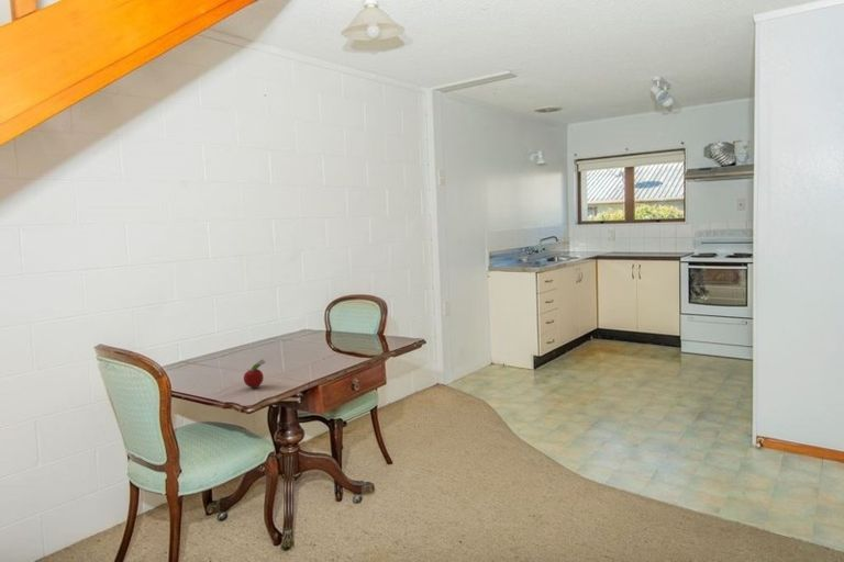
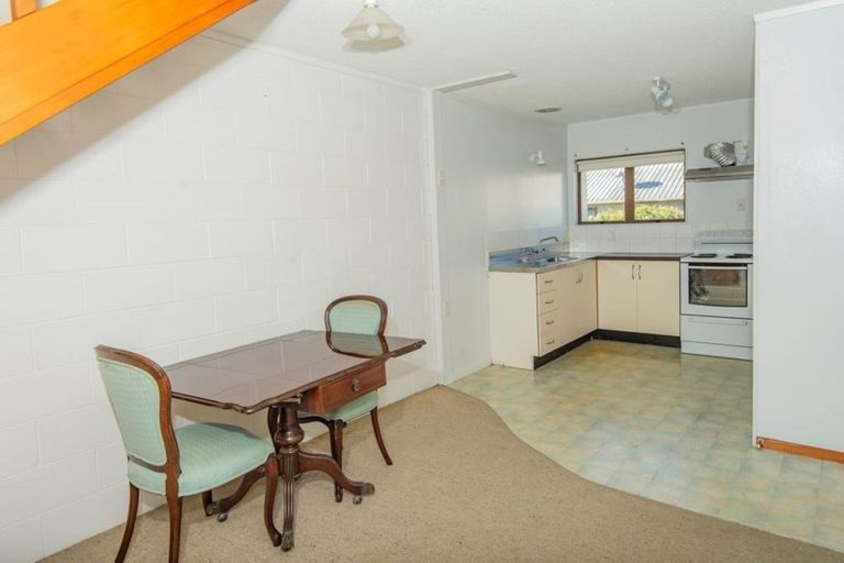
- fruit [243,358,266,389]
